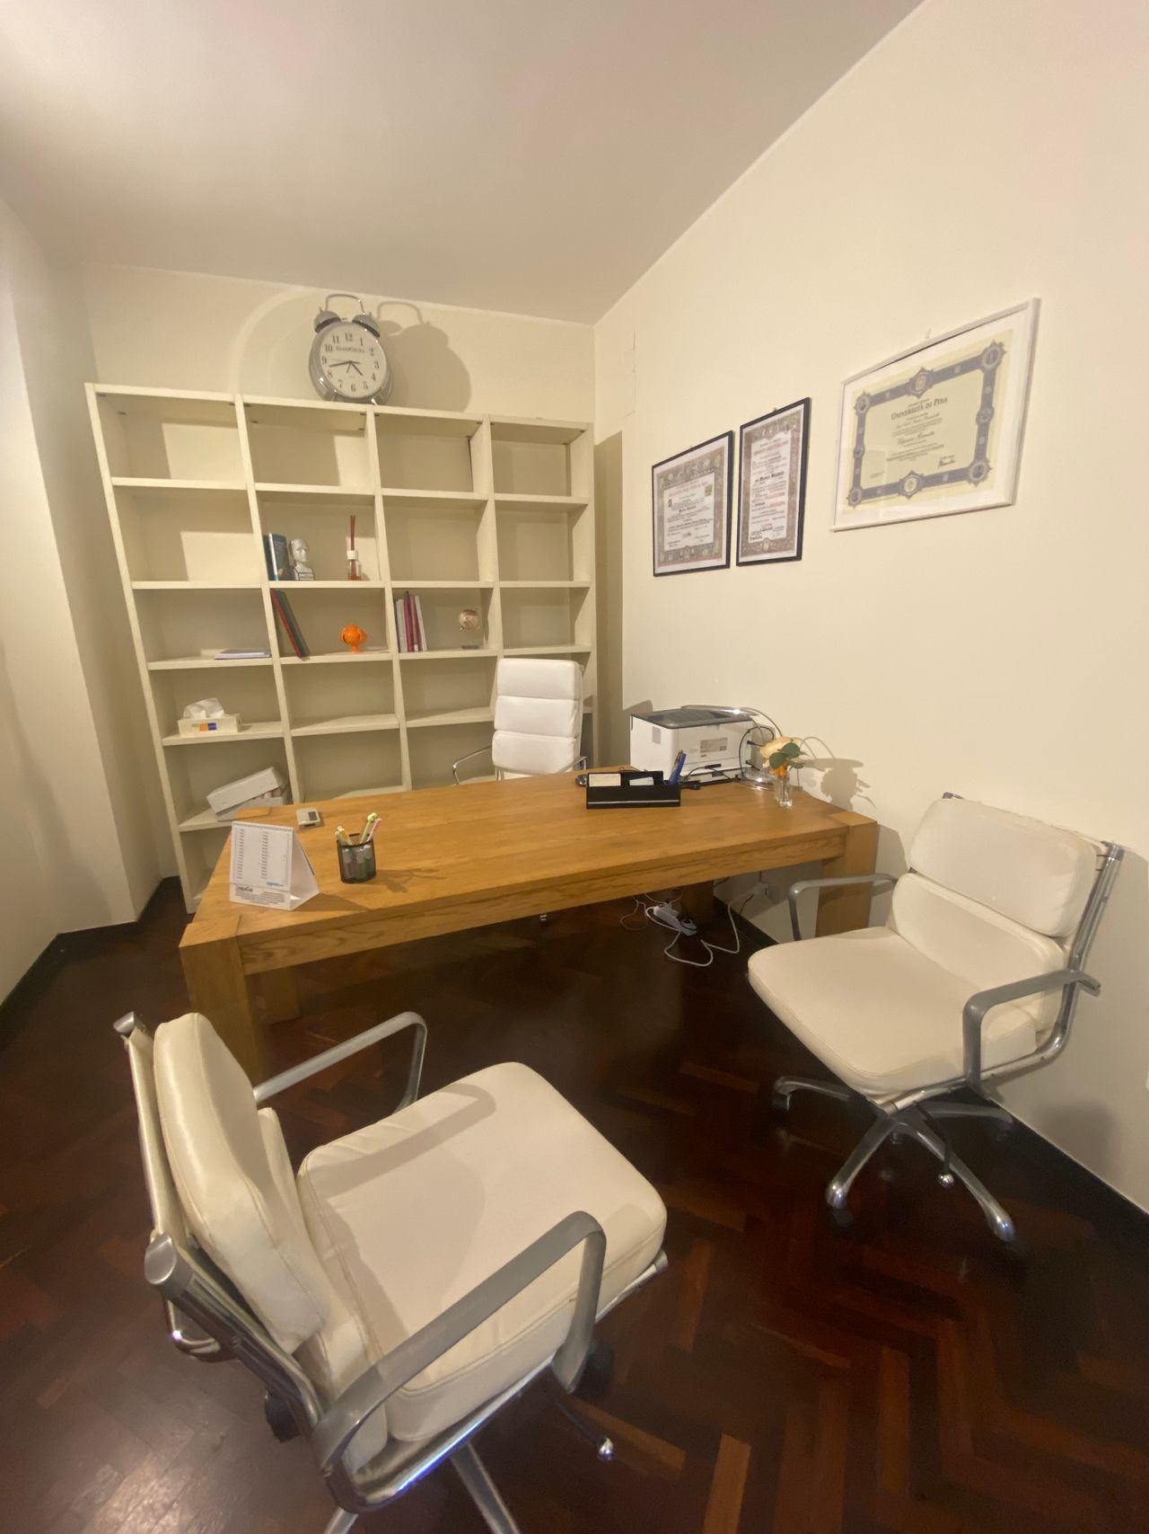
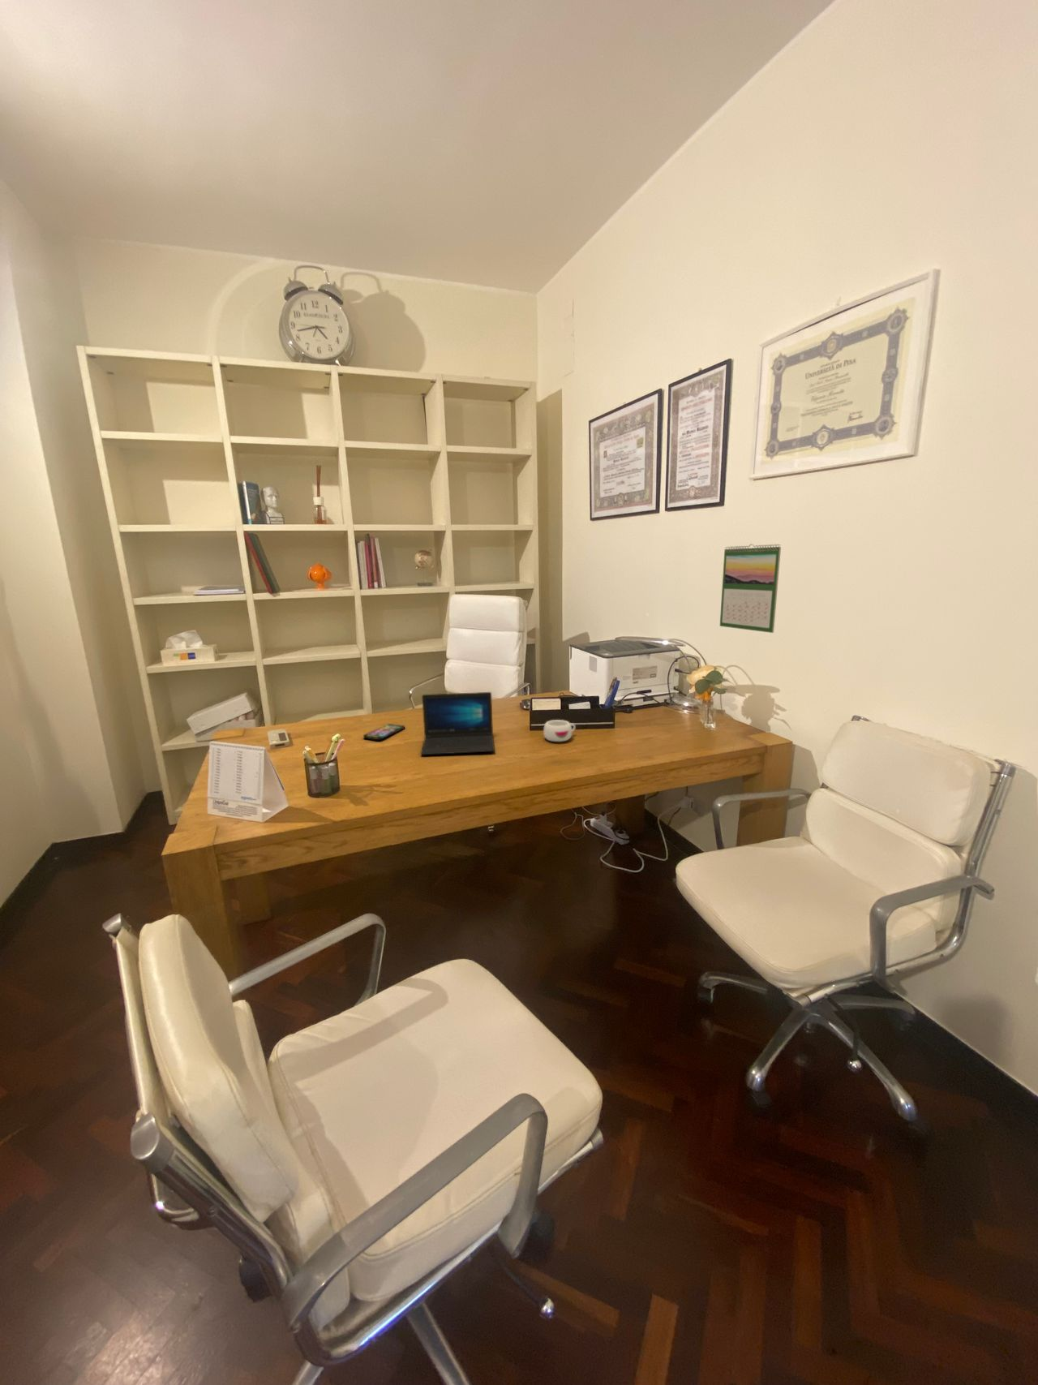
+ calendar [720,543,782,634]
+ mug [543,719,577,743]
+ smartphone [362,723,406,740]
+ laptop [420,691,495,756]
